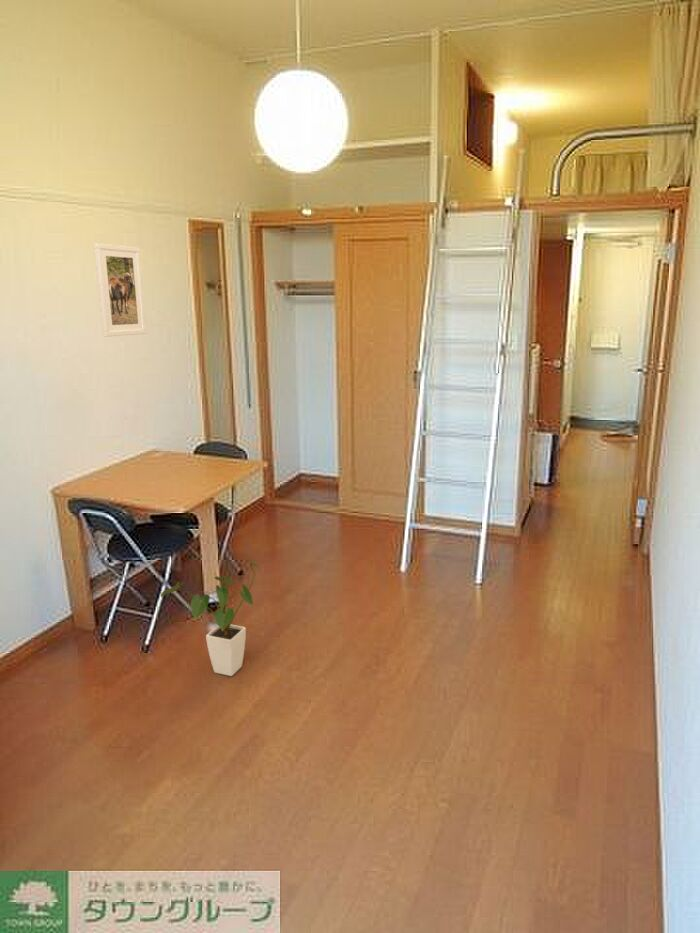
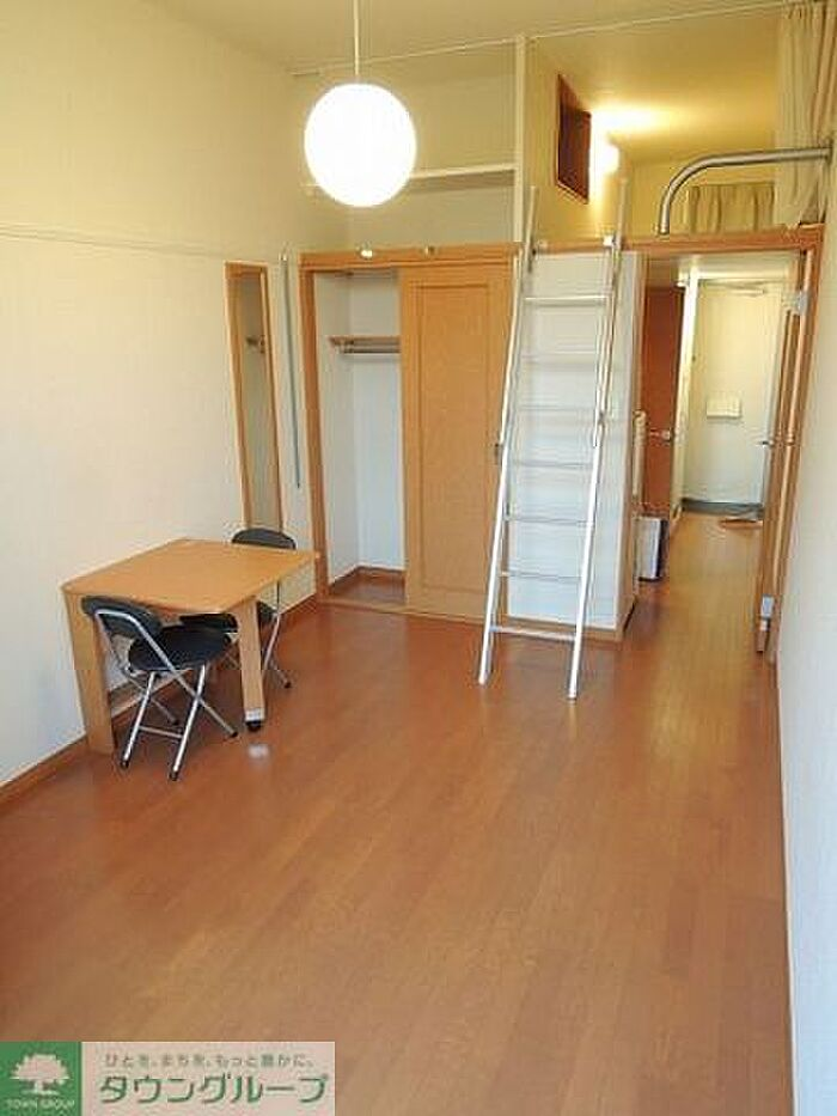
- house plant [160,559,262,677]
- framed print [93,242,147,338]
